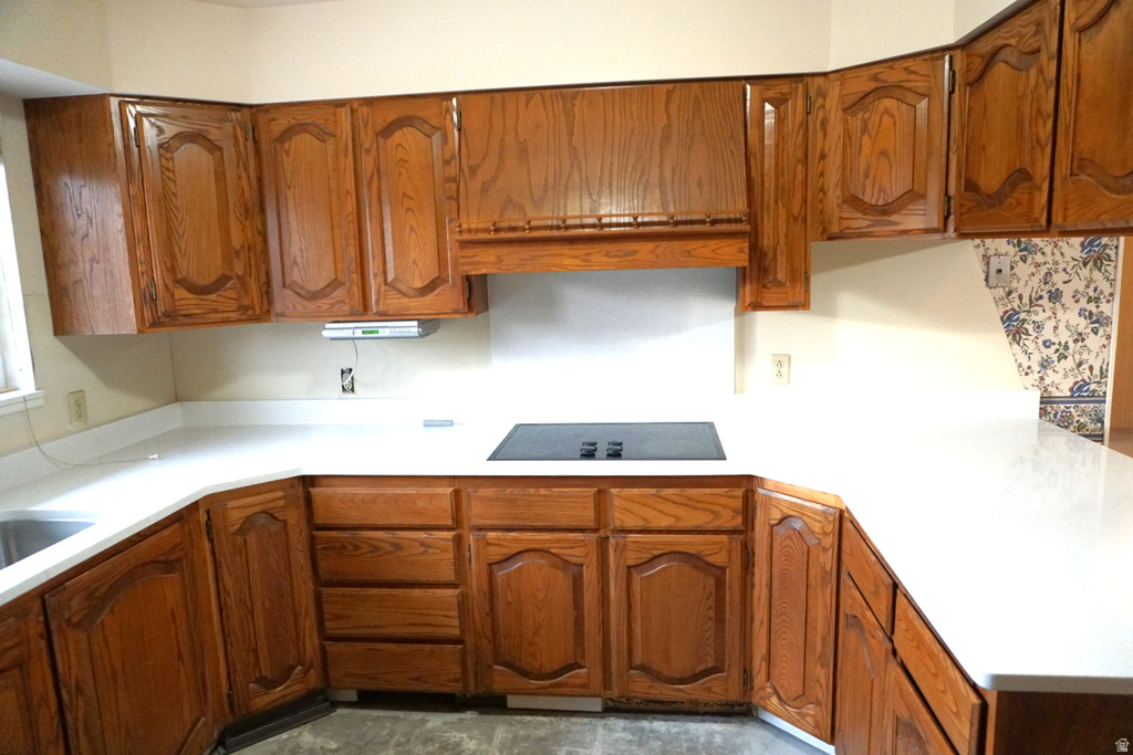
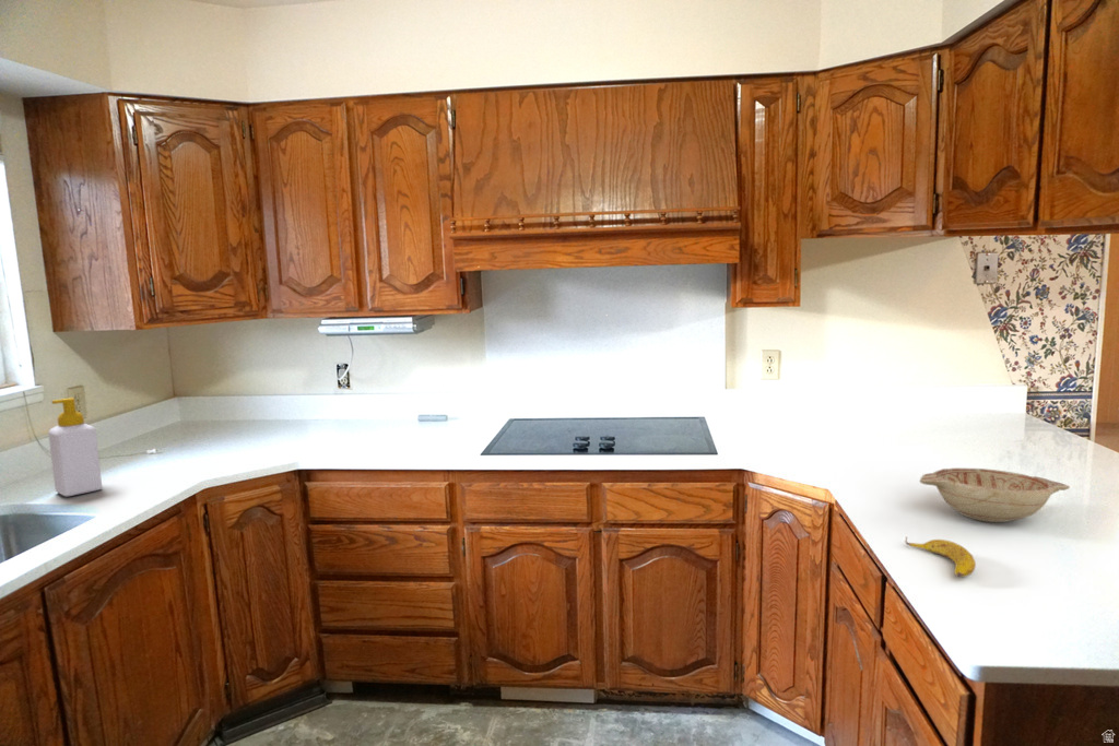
+ banana [904,535,977,578]
+ soap bottle [47,396,103,497]
+ decorative bowl [919,467,1071,523]
